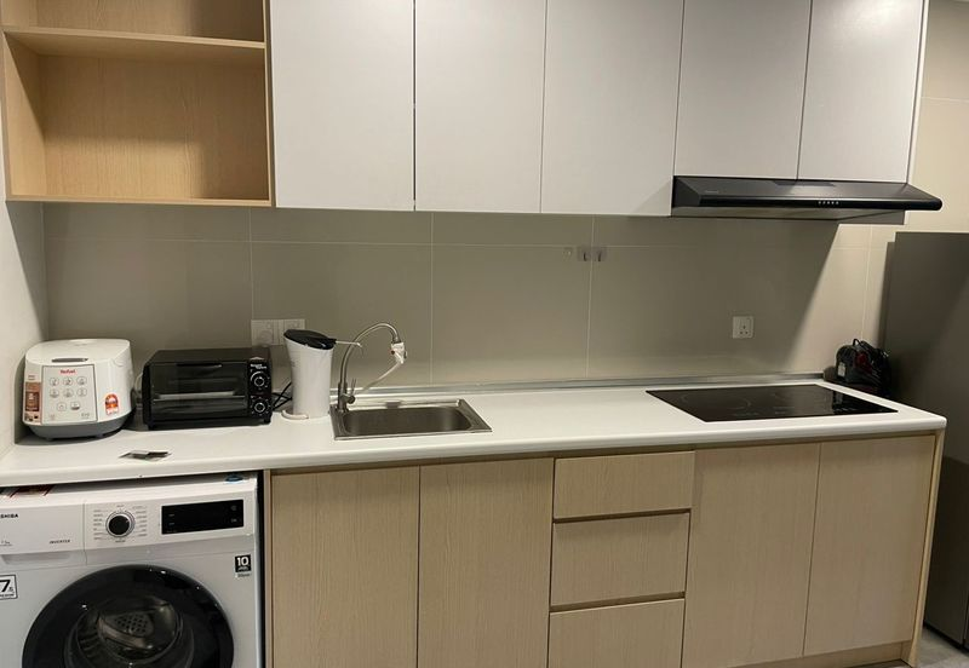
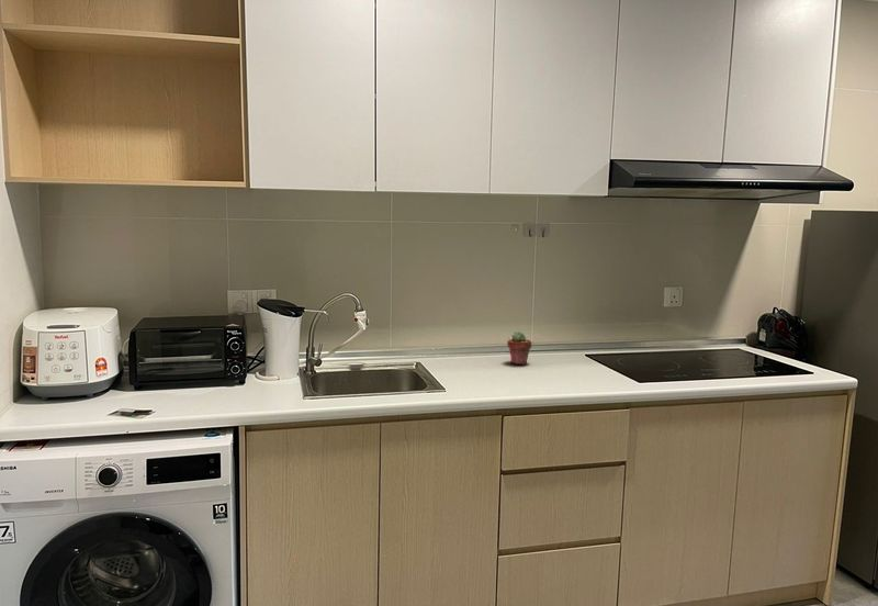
+ potted succulent [506,330,532,366]
